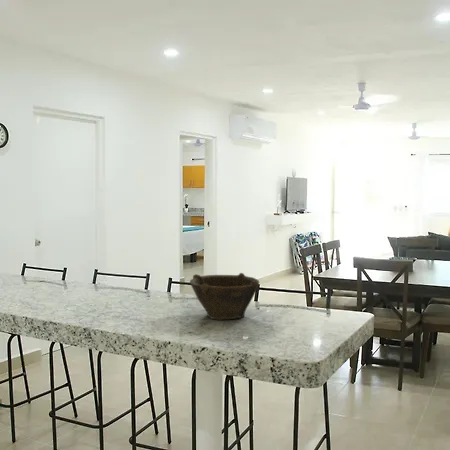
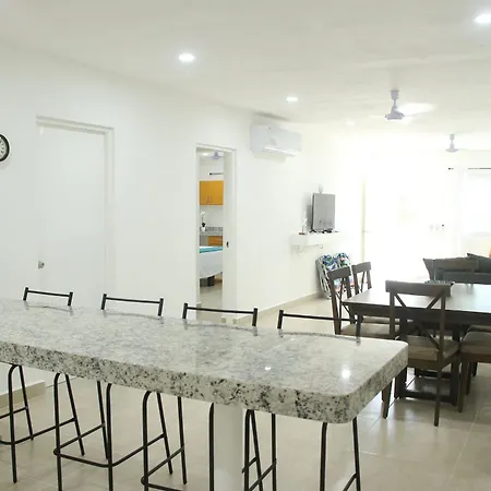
- bowl [189,272,260,321]
